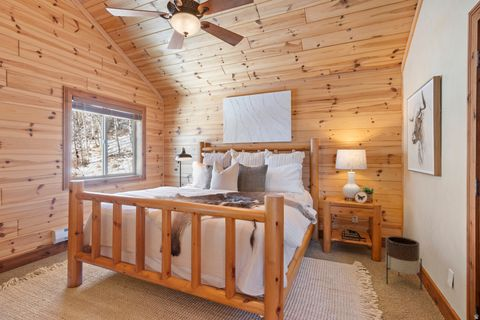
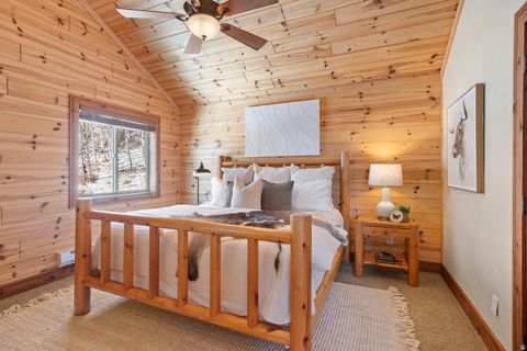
- planter [385,235,423,291]
